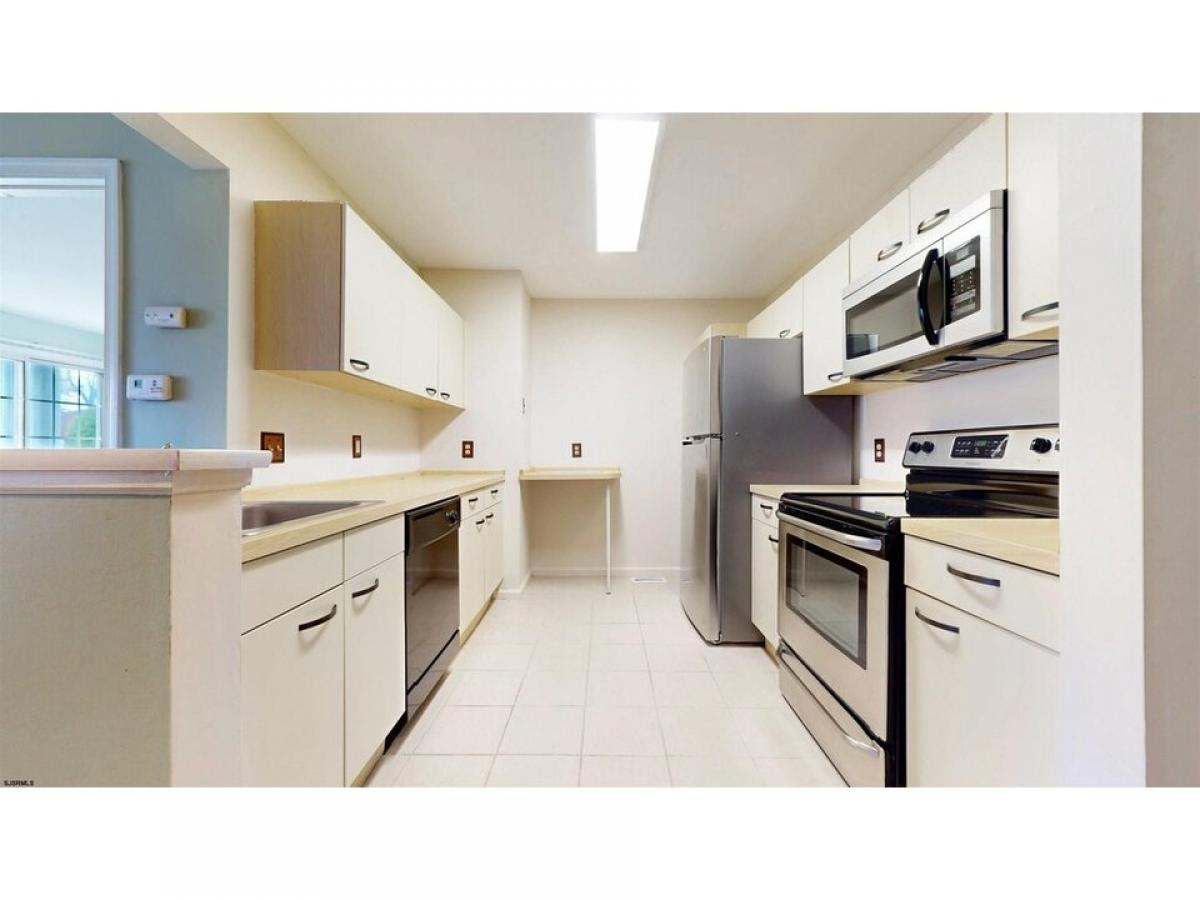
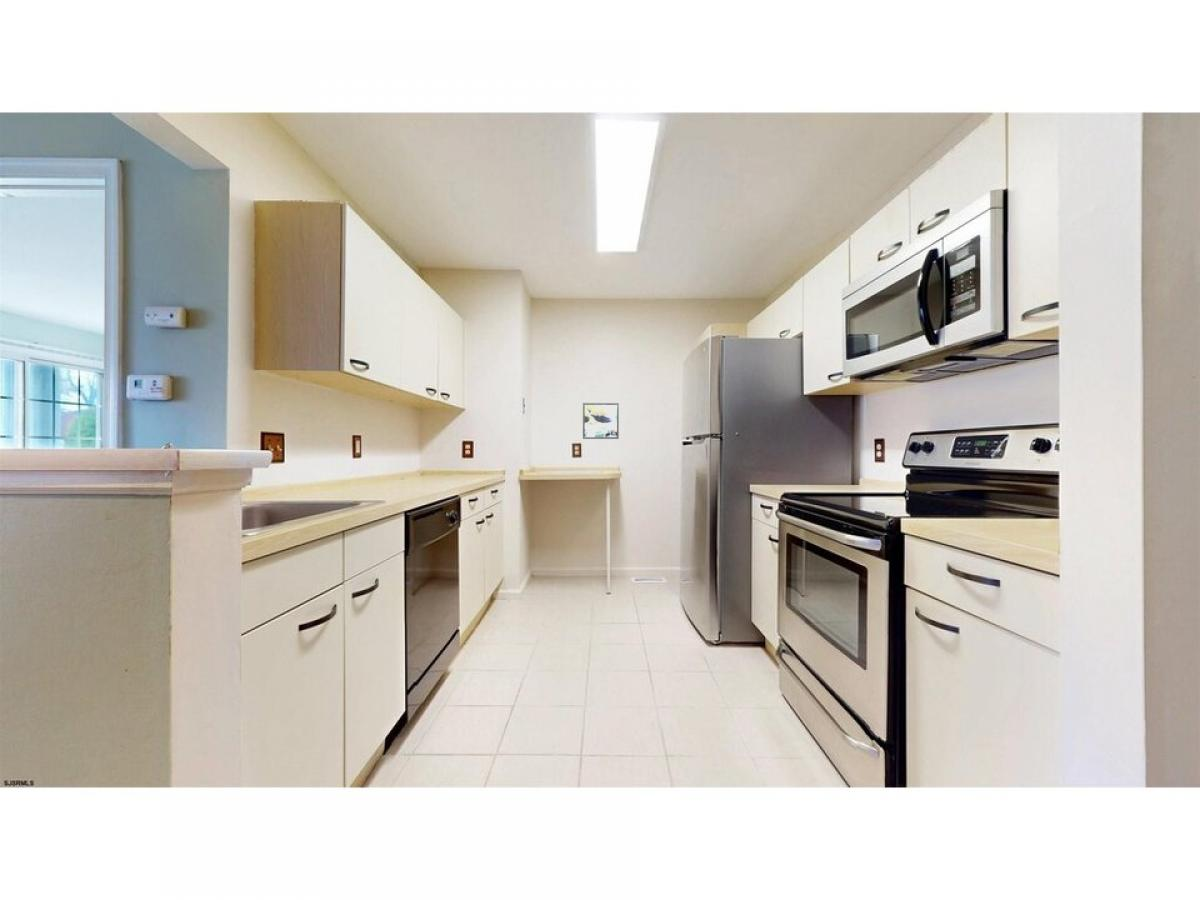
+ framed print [582,402,620,440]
